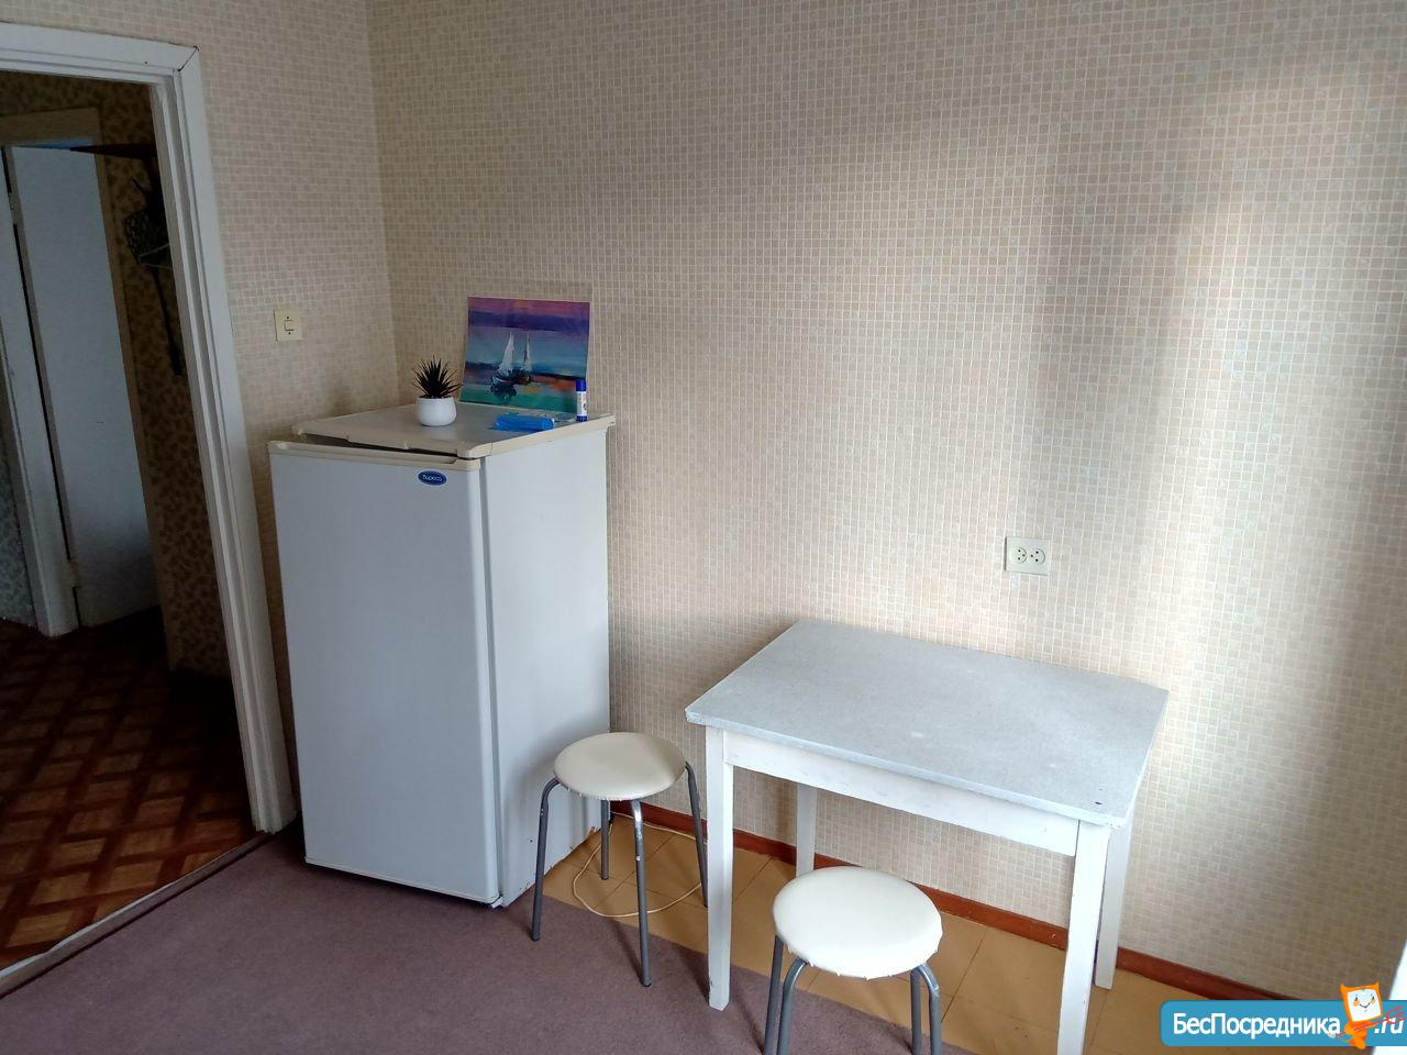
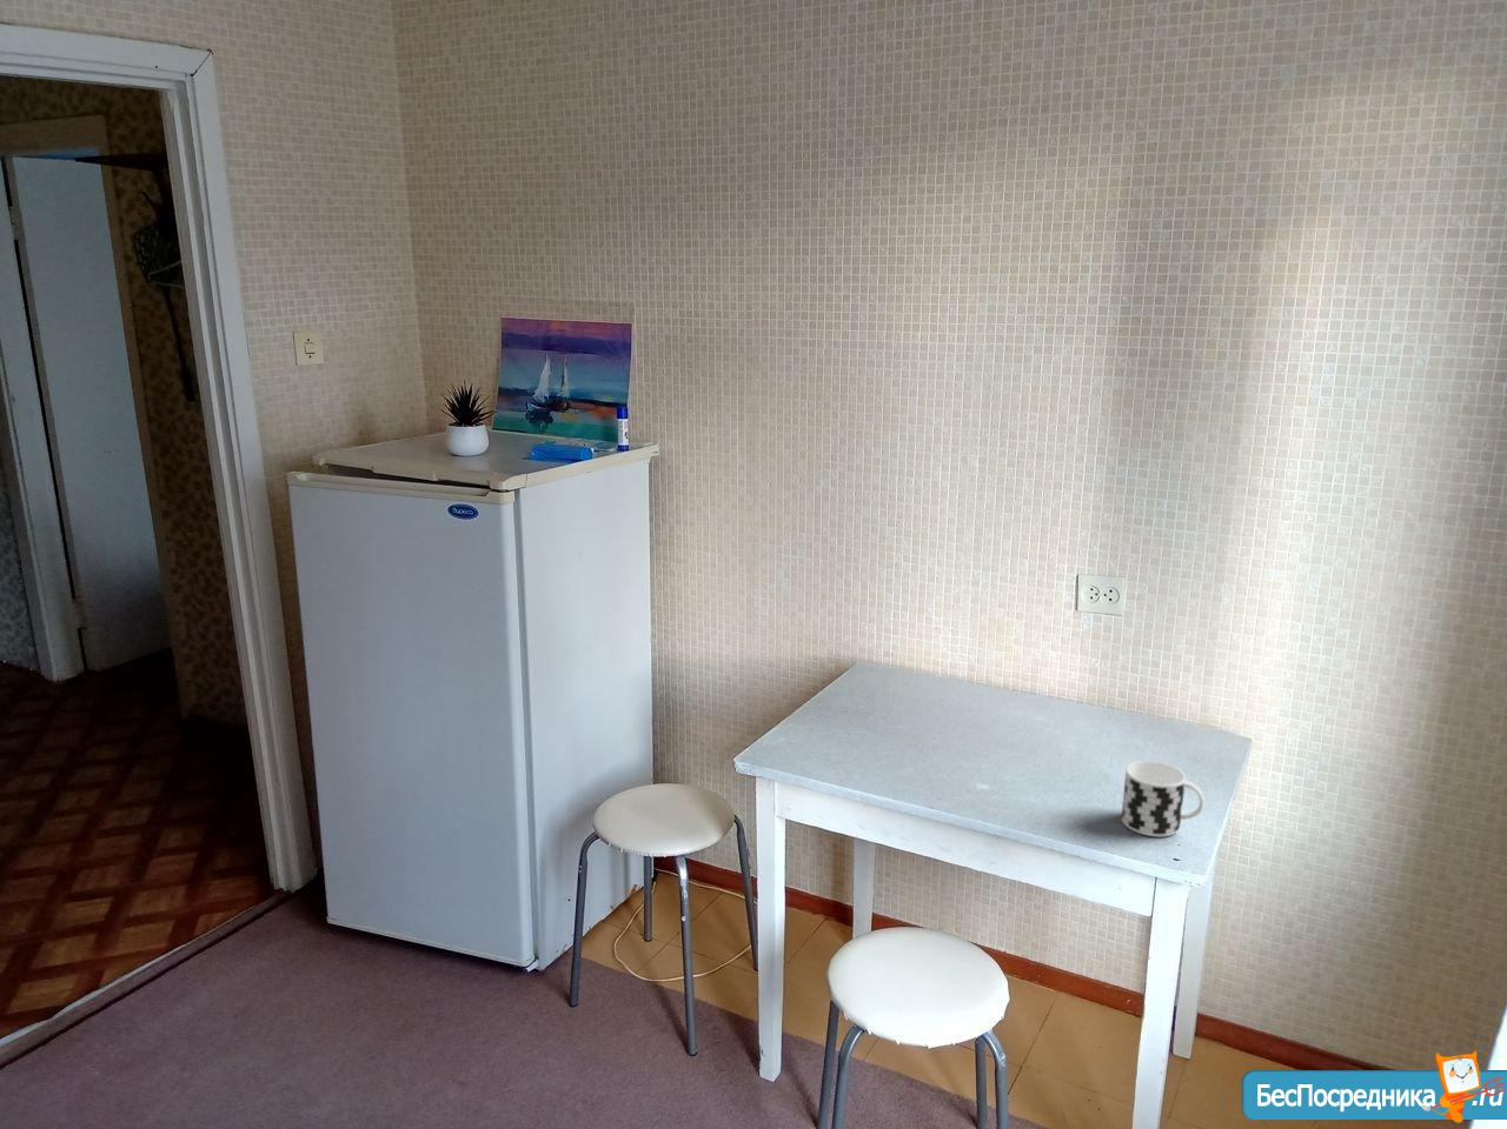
+ cup [1121,760,1206,837]
